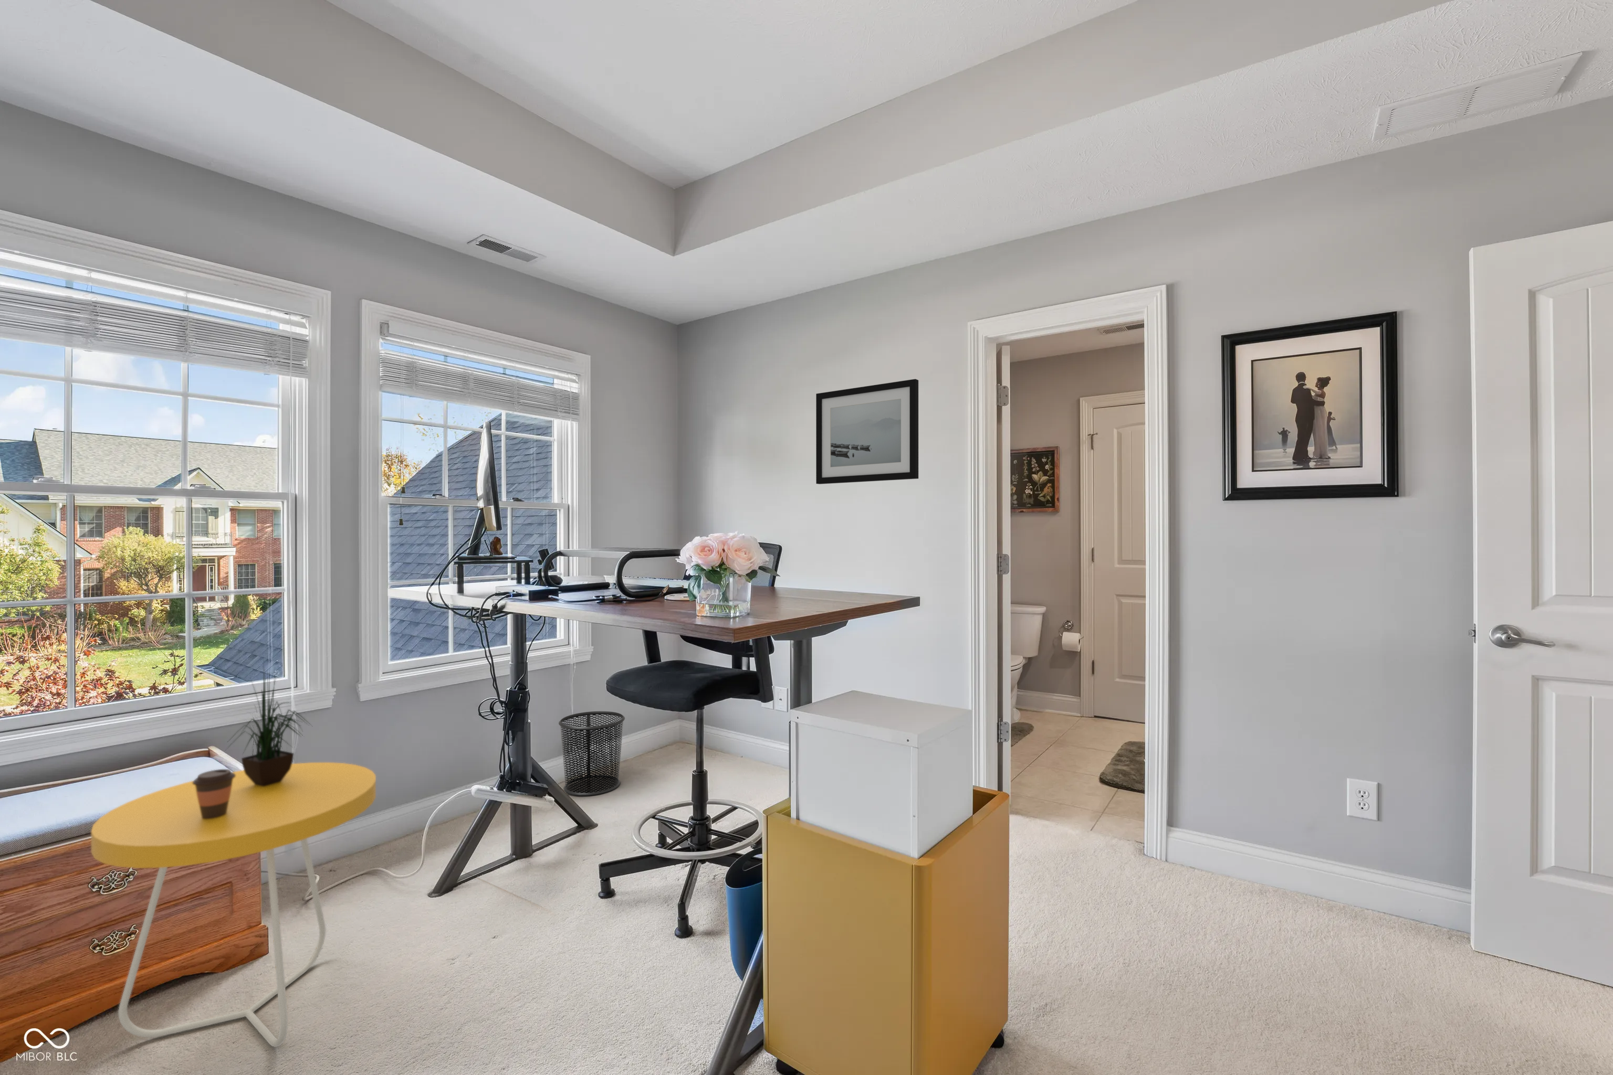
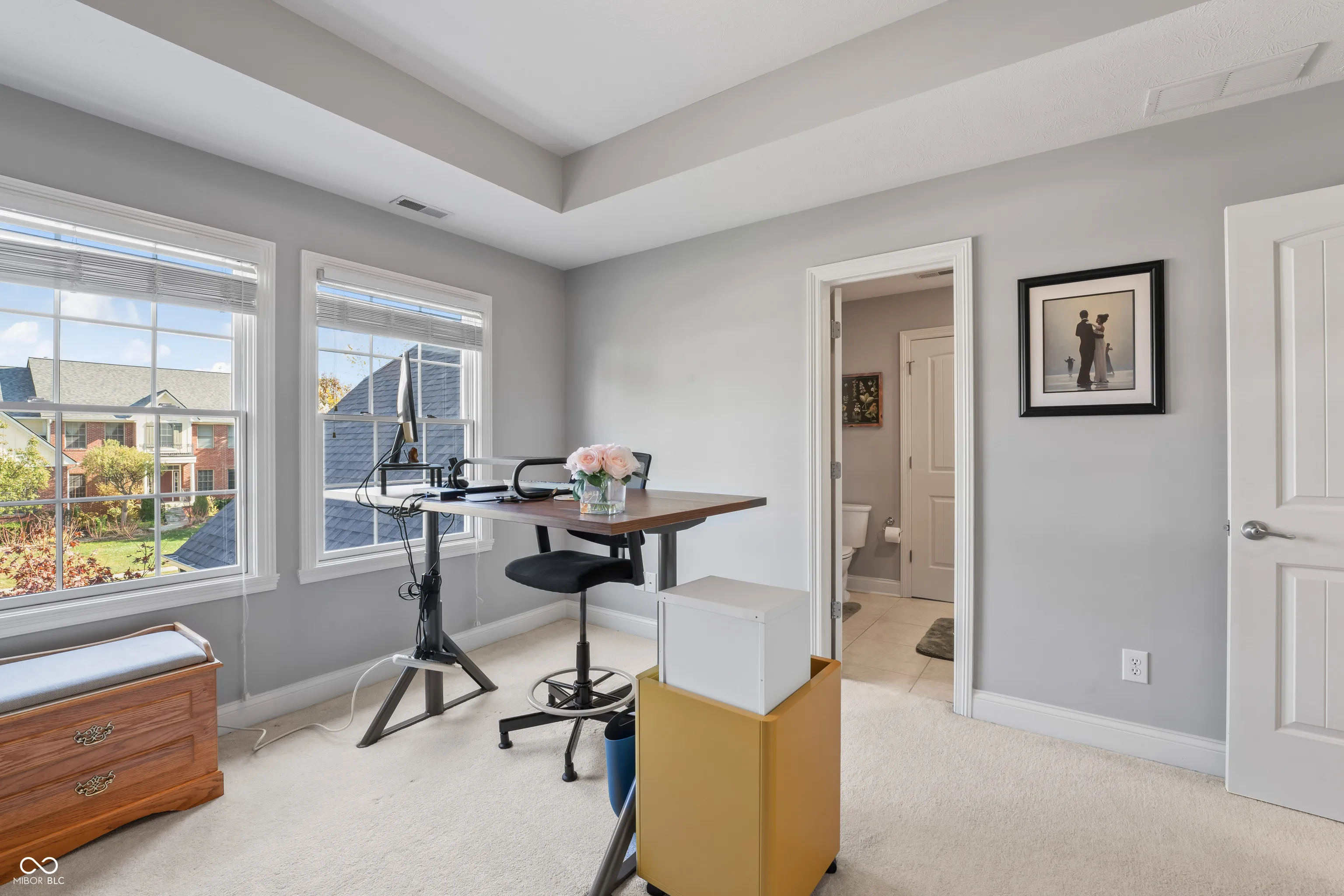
- coffee cup [192,769,235,819]
- potted plant [226,657,312,786]
- wall art [815,378,919,485]
- waste bin [558,711,625,797]
- side table [91,762,377,1047]
